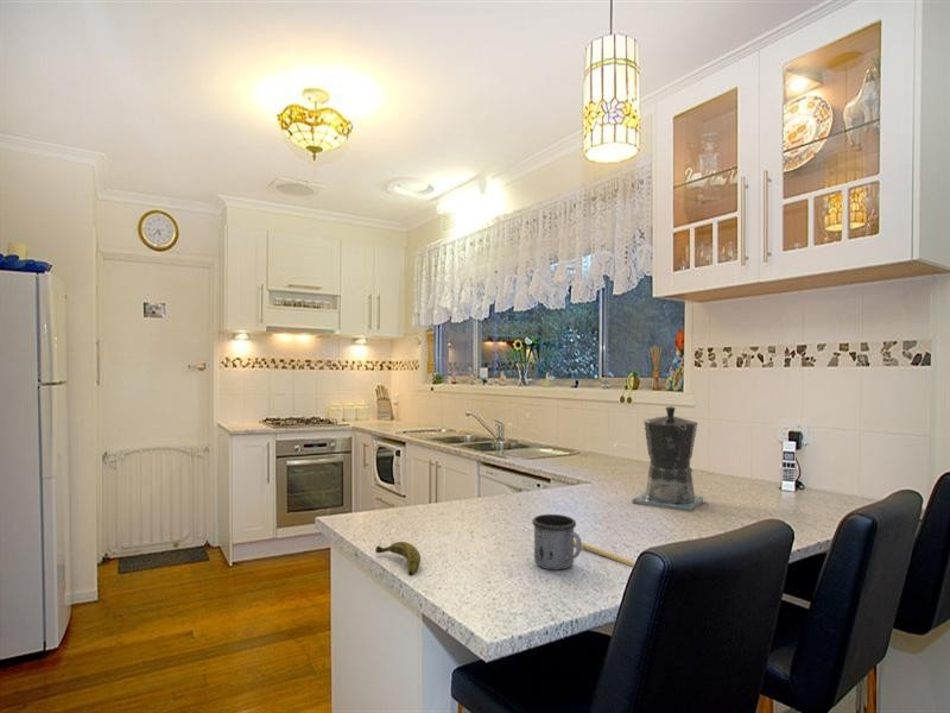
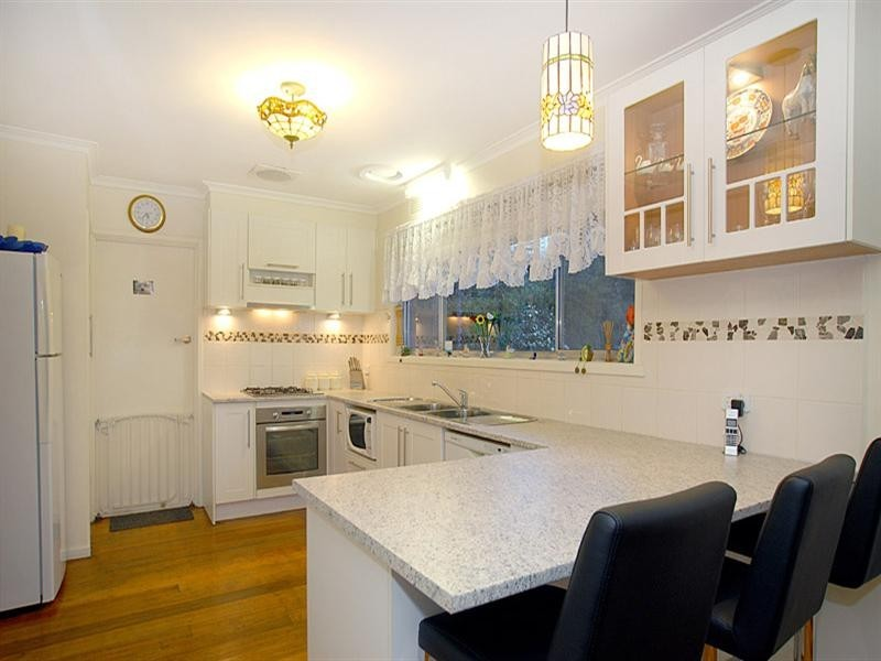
- banana [374,541,422,576]
- spoon [574,538,636,568]
- mug [531,513,583,570]
- coffee maker [631,405,704,513]
